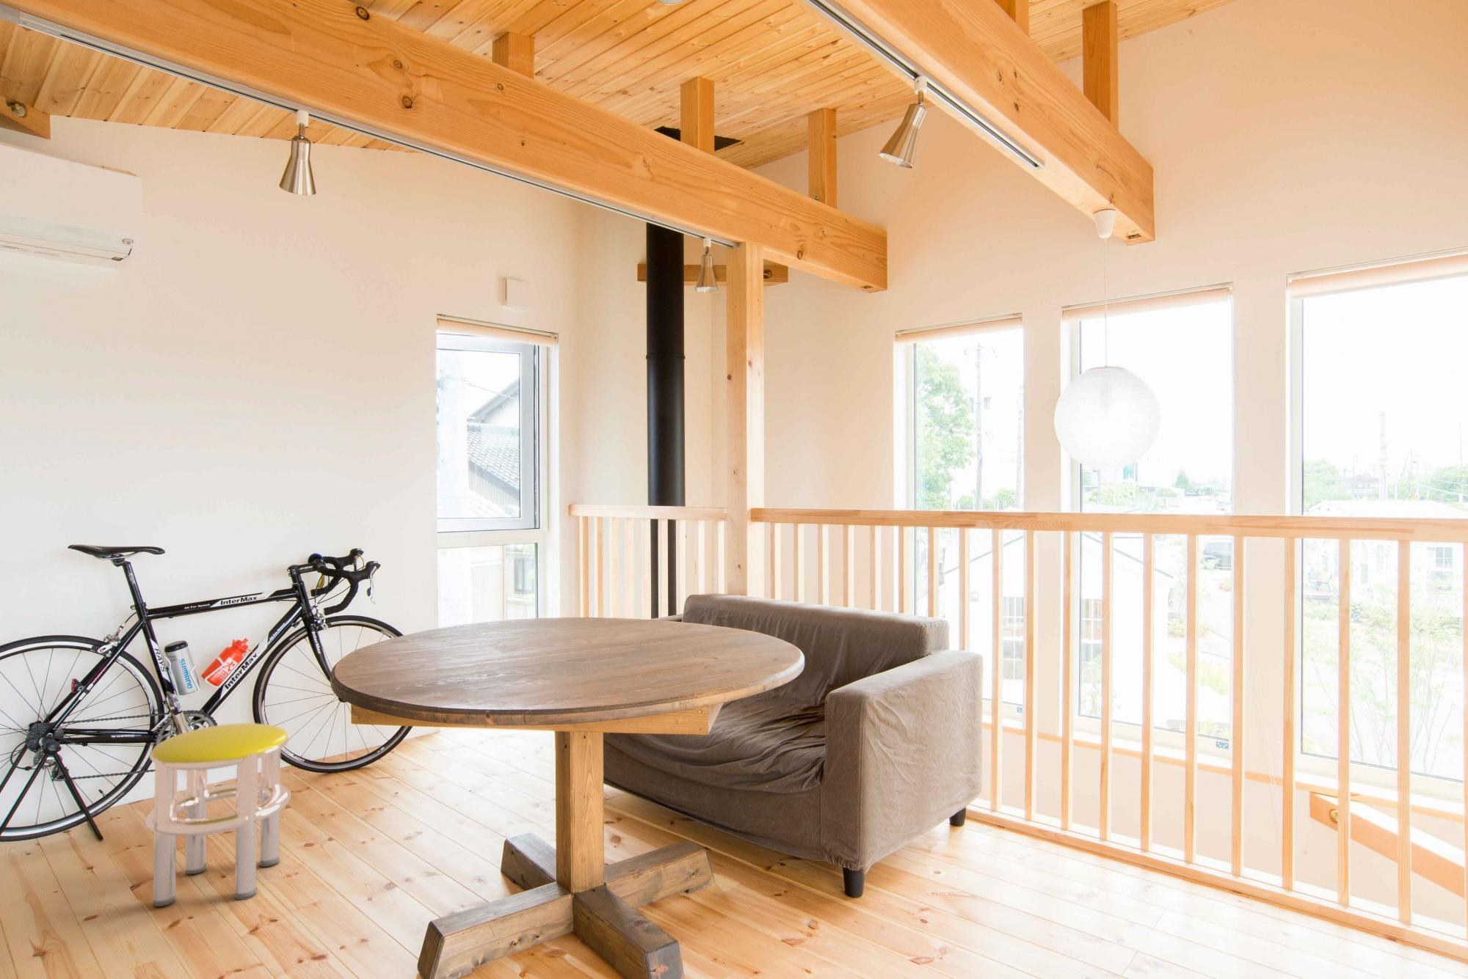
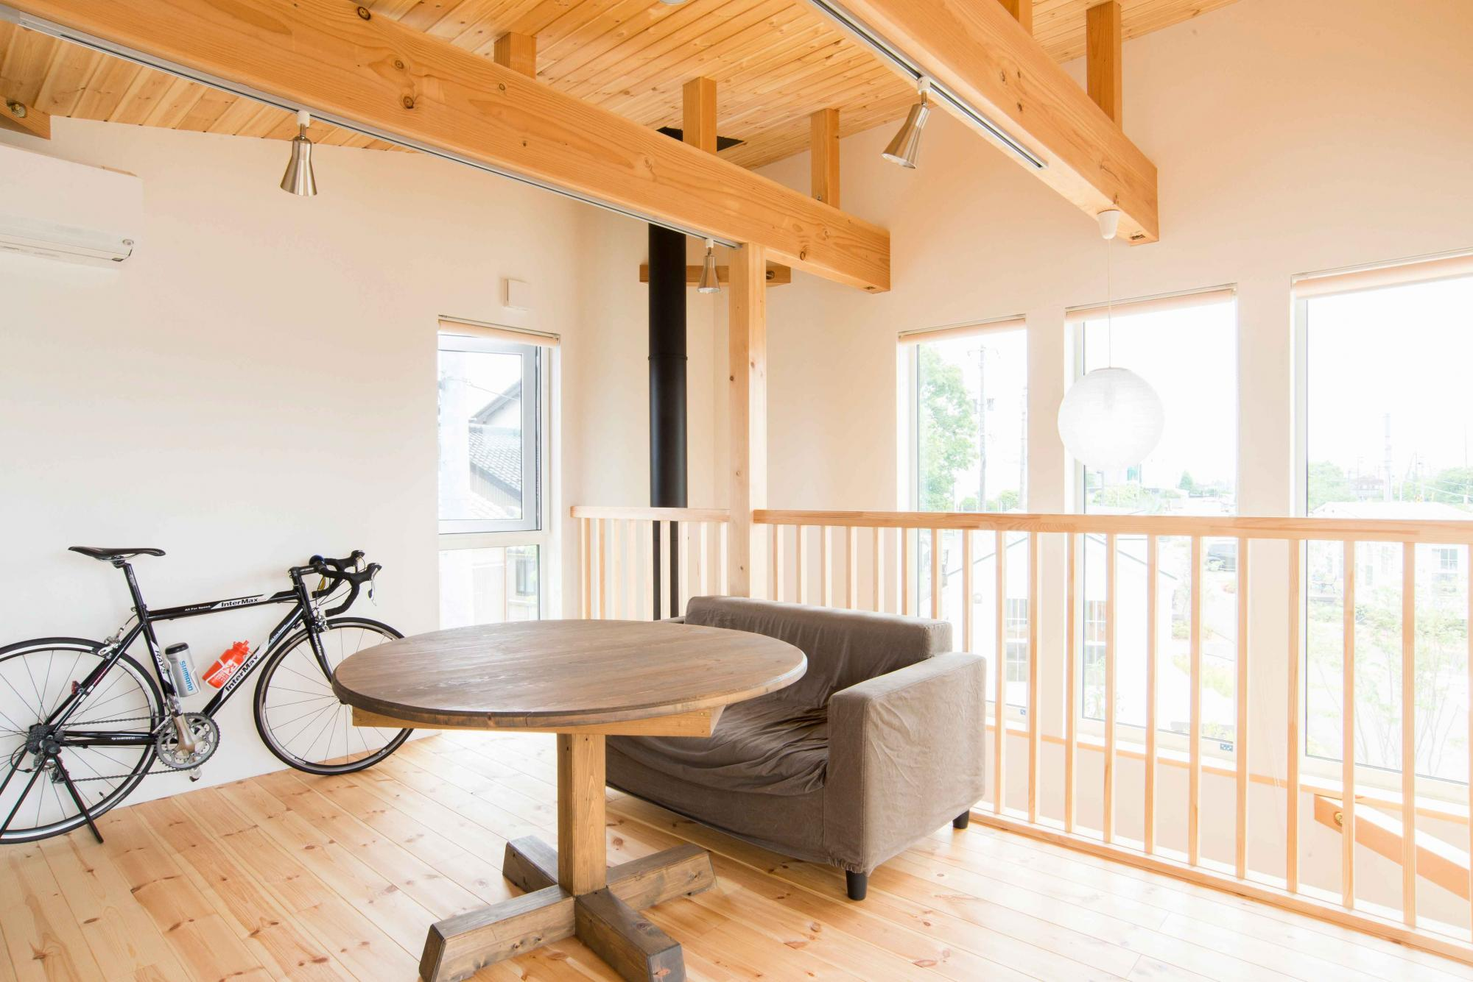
- stool [143,722,292,907]
